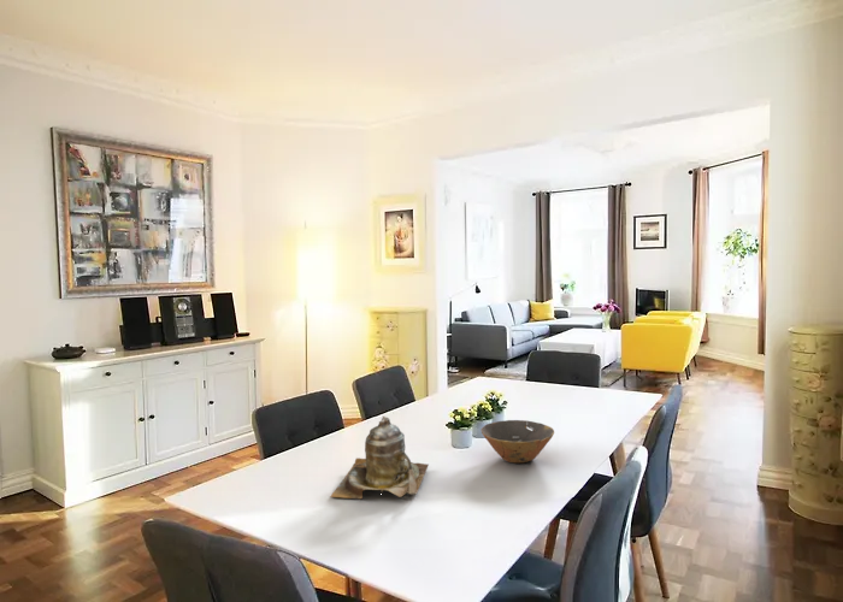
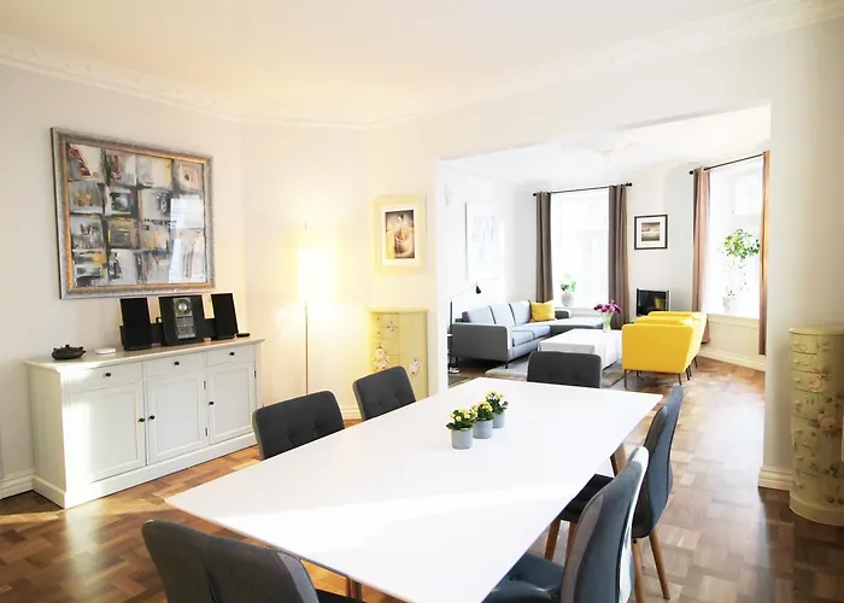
- teapot [329,415,430,500]
- bowl [479,419,555,464]
